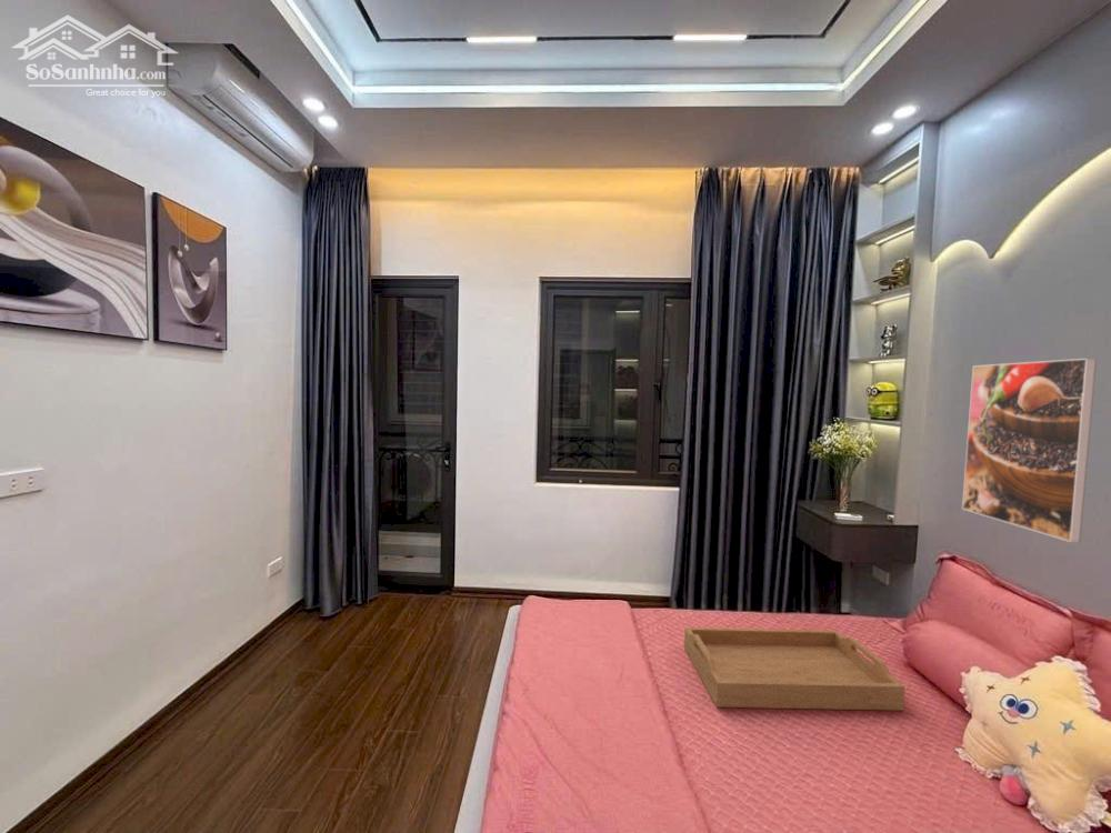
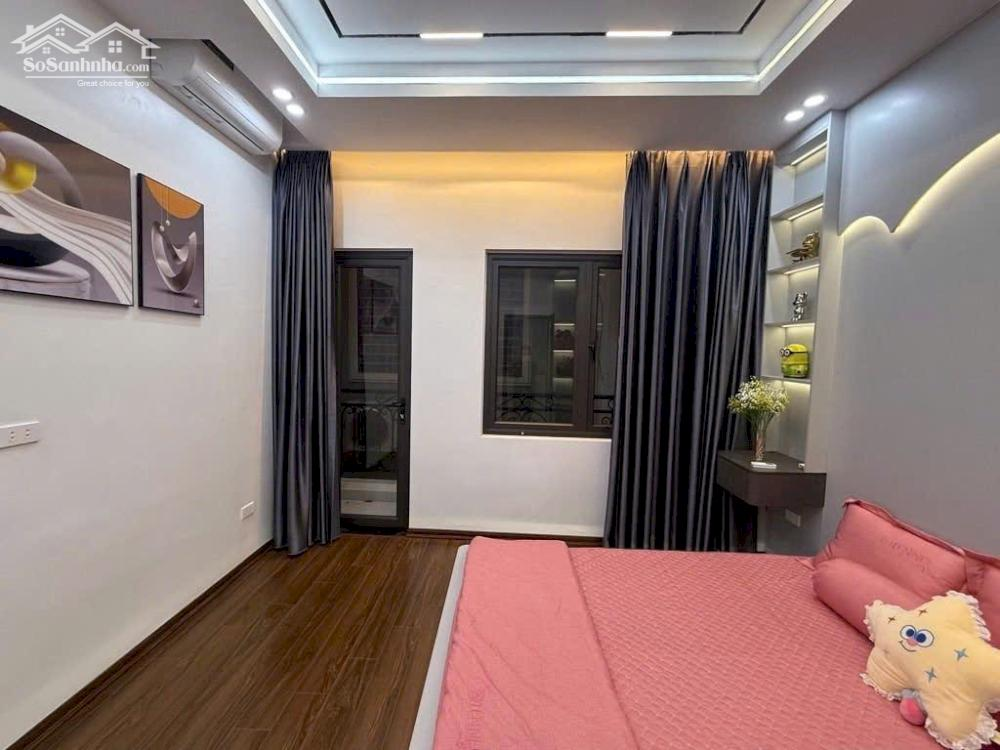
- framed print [961,358,1098,544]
- serving tray [683,626,907,712]
